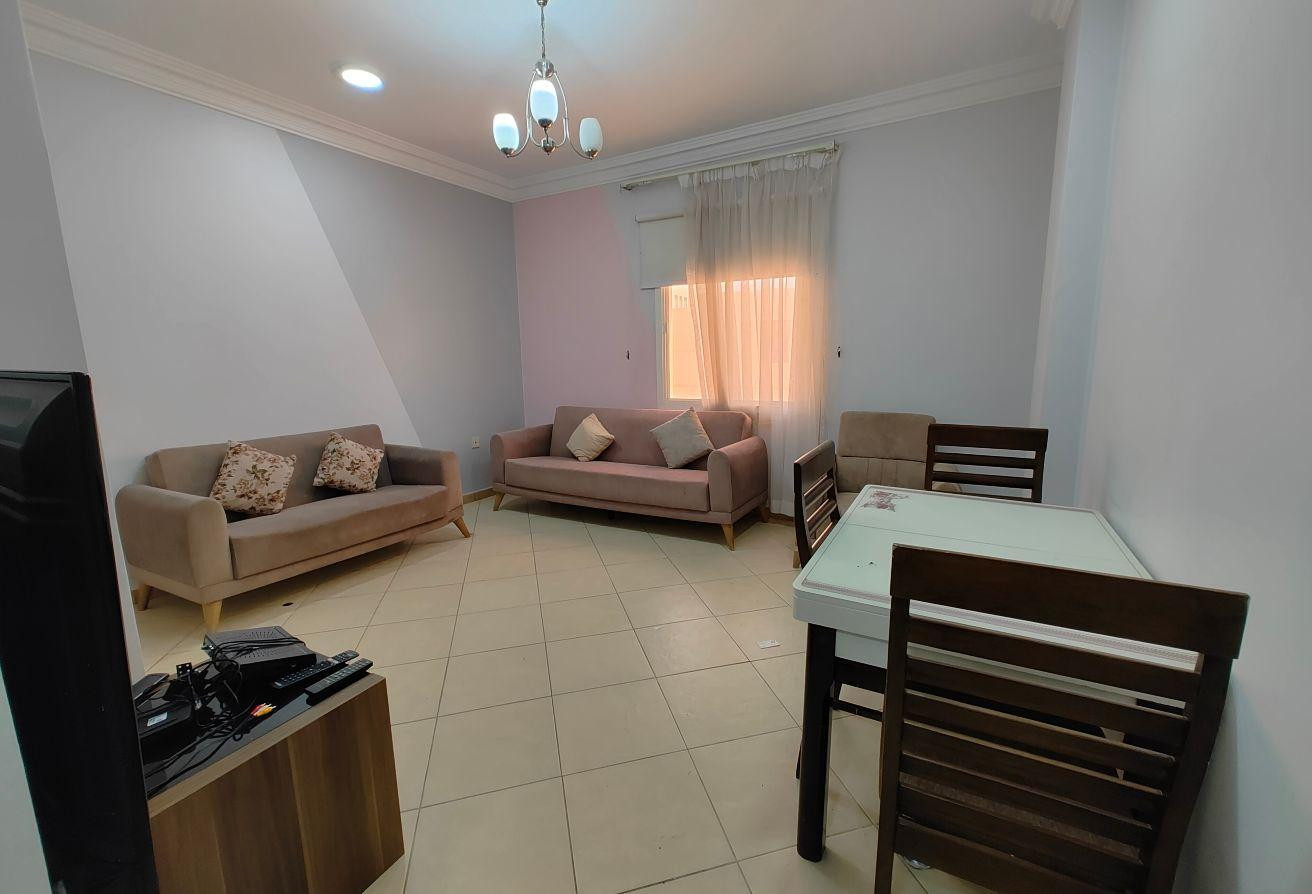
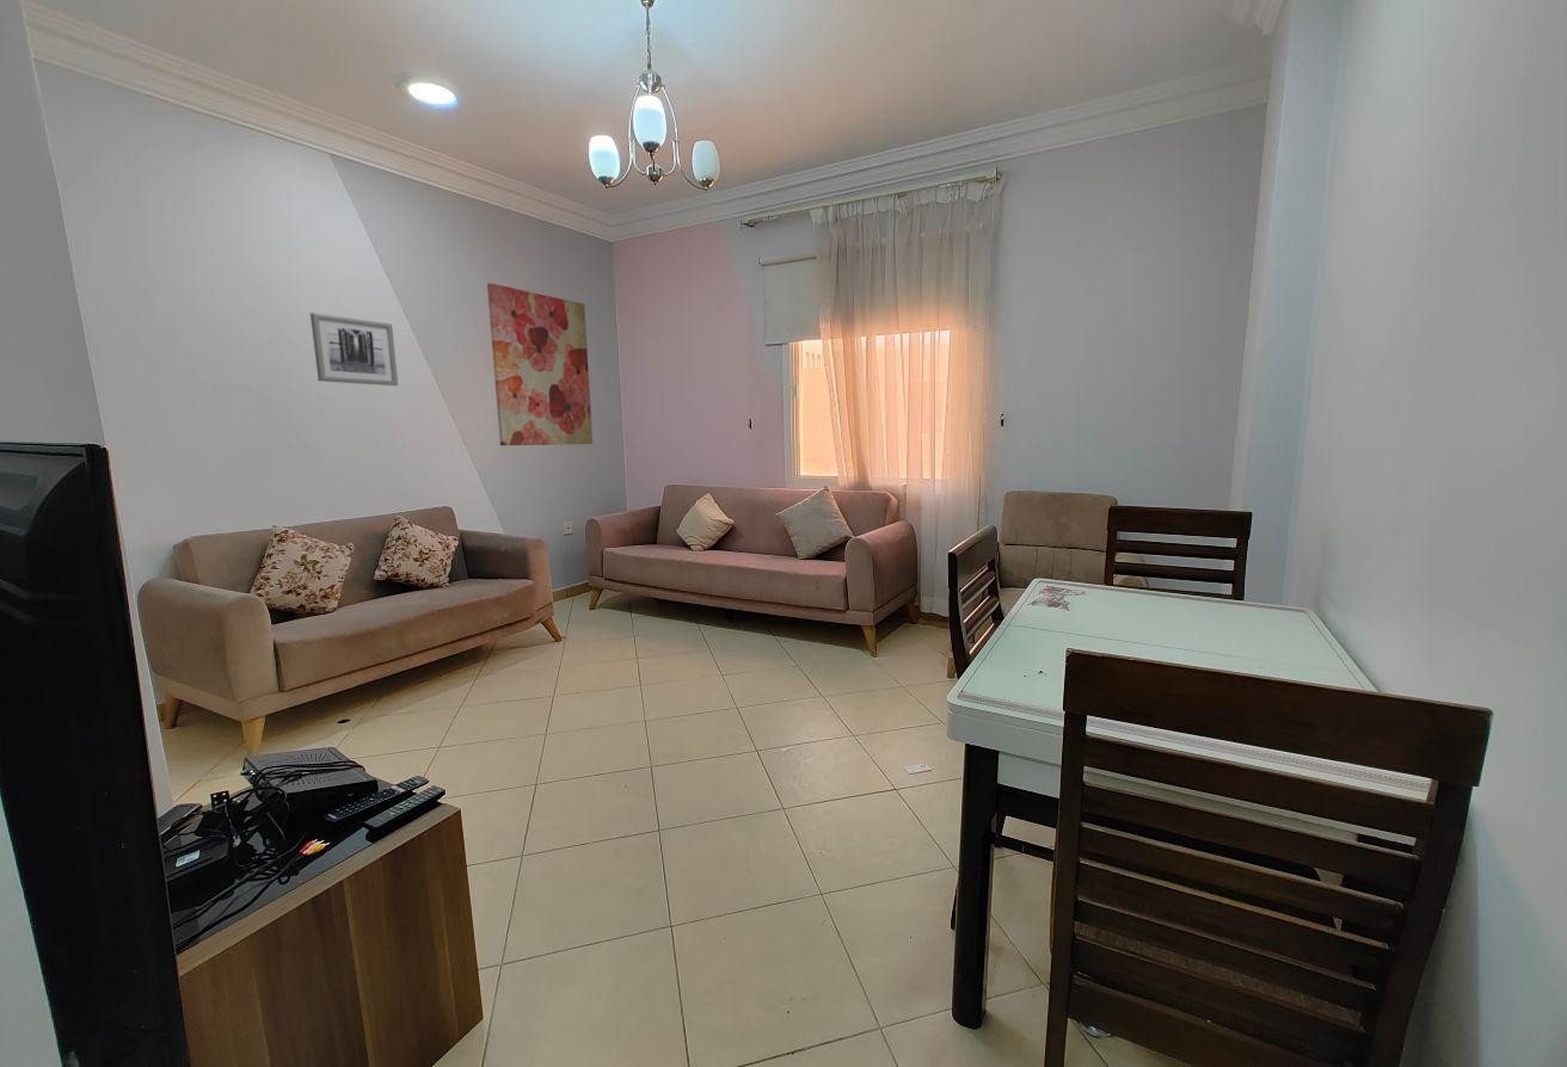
+ wall art [309,312,399,387]
+ wall art [486,282,594,446]
